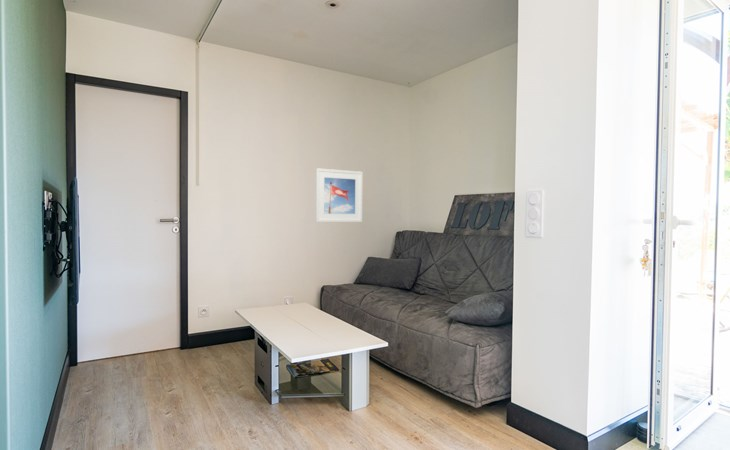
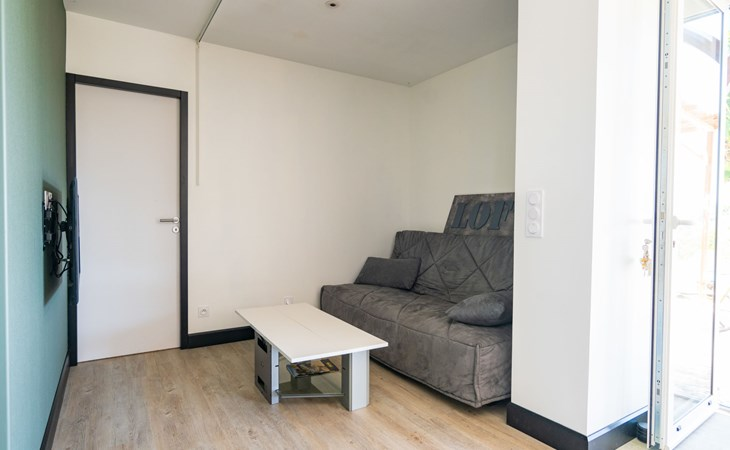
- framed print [315,167,364,223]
